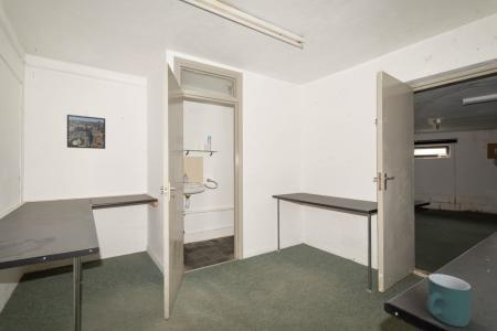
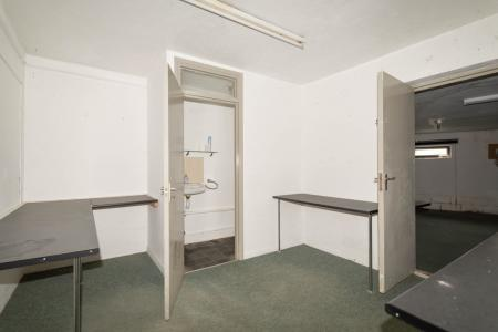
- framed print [66,114,106,150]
- mug [425,273,473,328]
